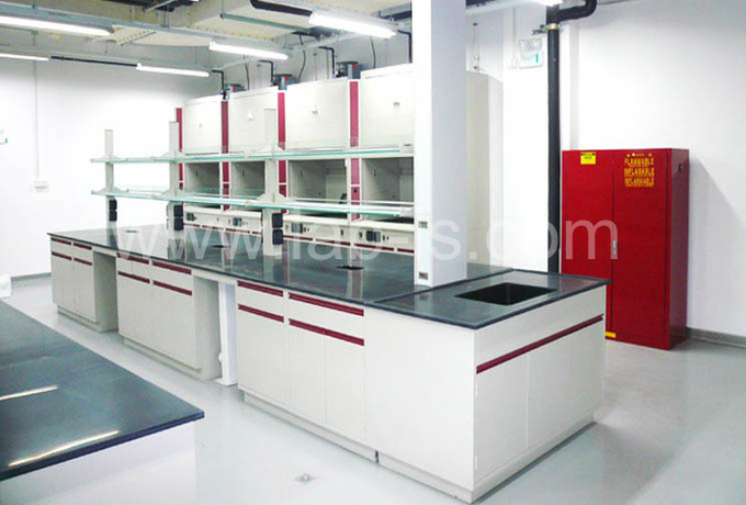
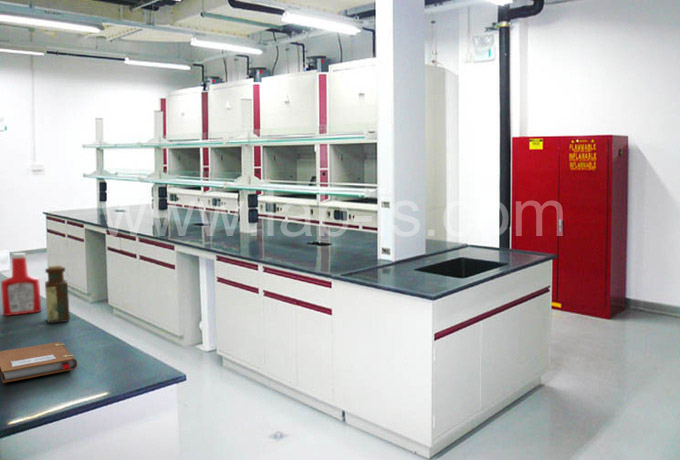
+ soap bottle [0,252,42,317]
+ bottle [44,264,71,324]
+ notebook [0,341,78,384]
